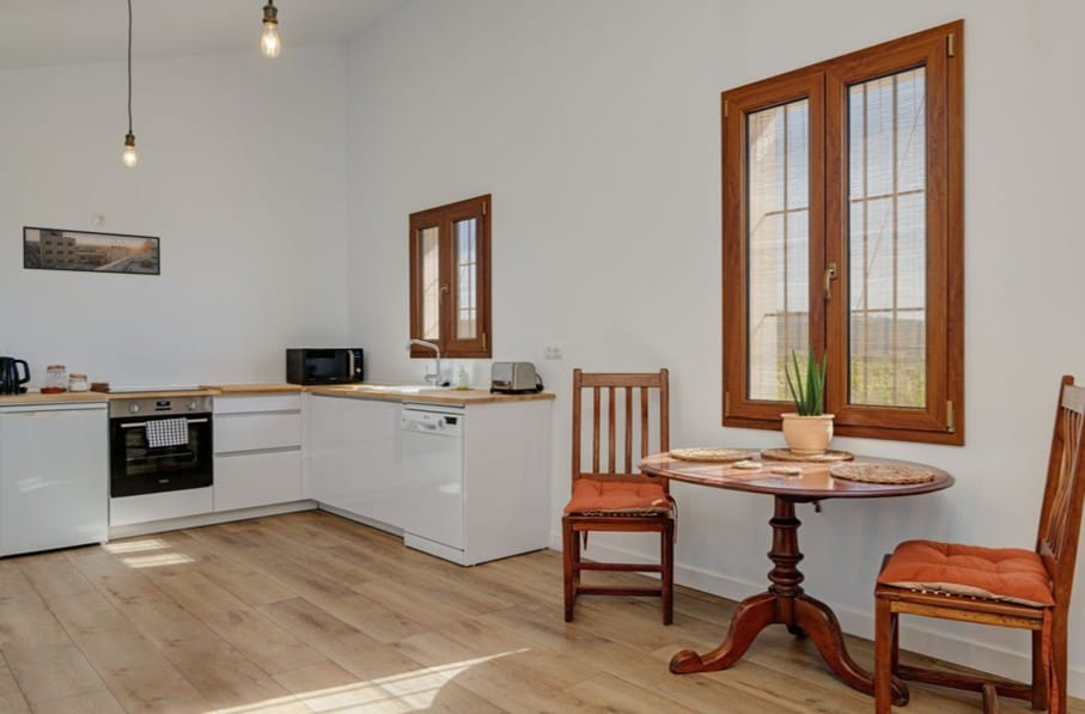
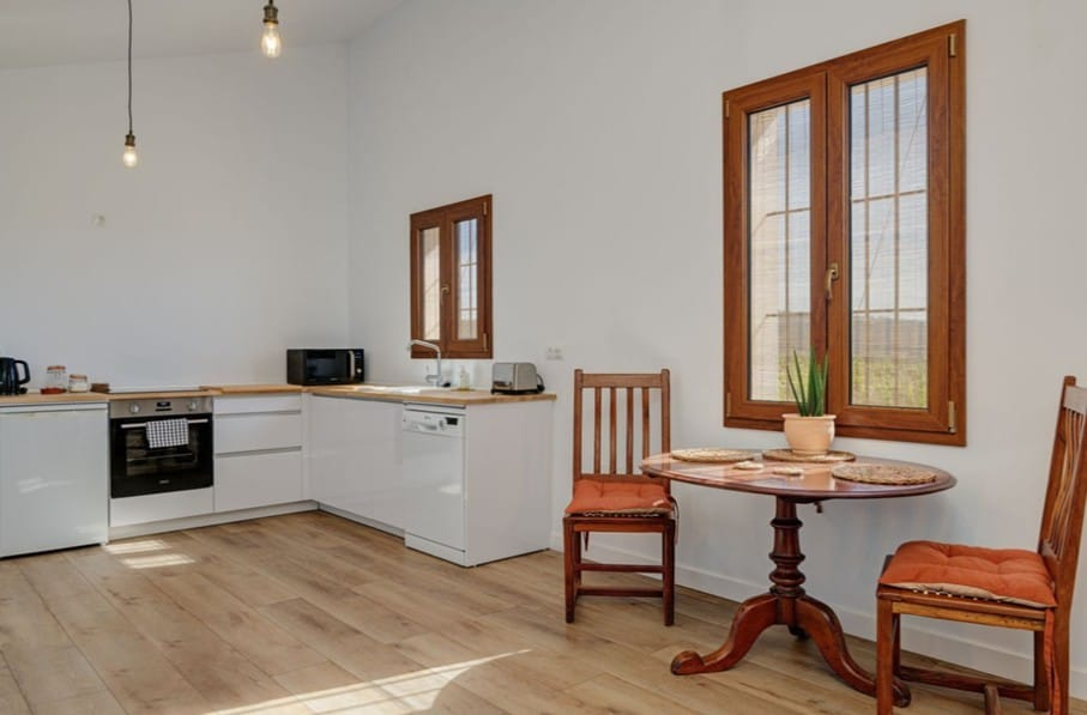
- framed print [22,225,161,276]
